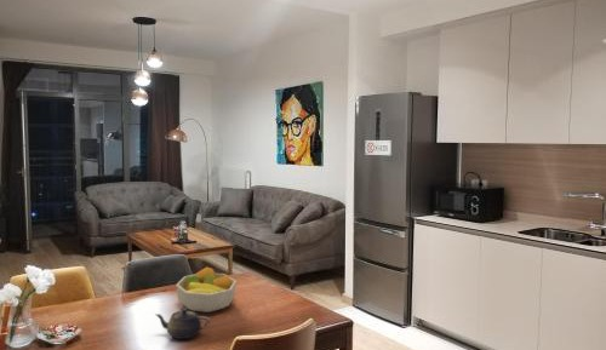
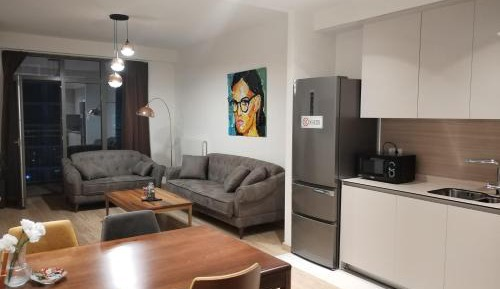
- fruit bowl [176,265,238,314]
- teapot [155,308,211,340]
